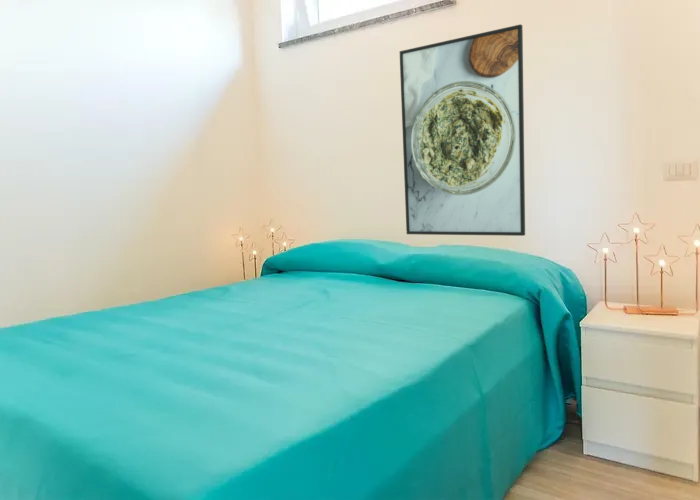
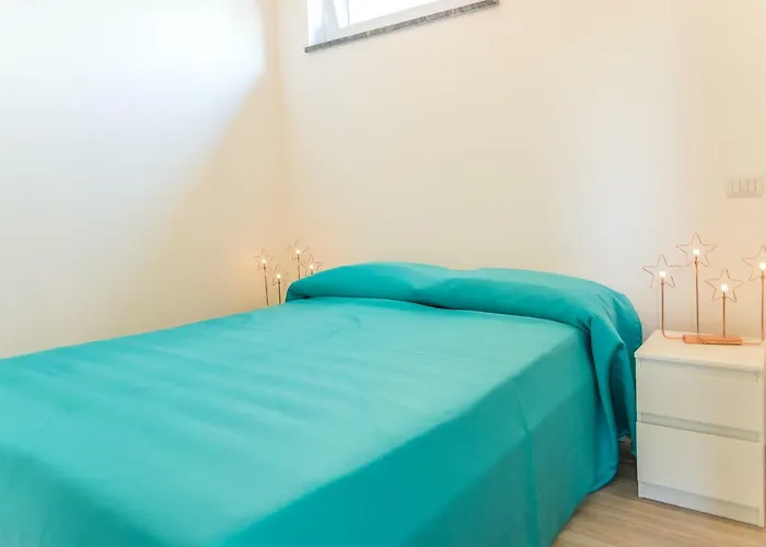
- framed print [399,23,526,237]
